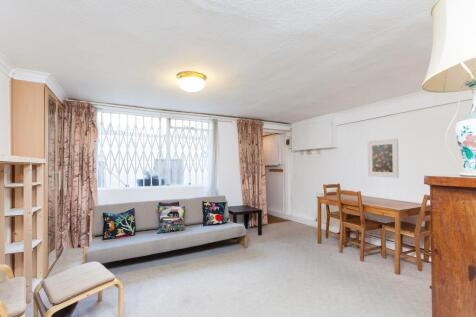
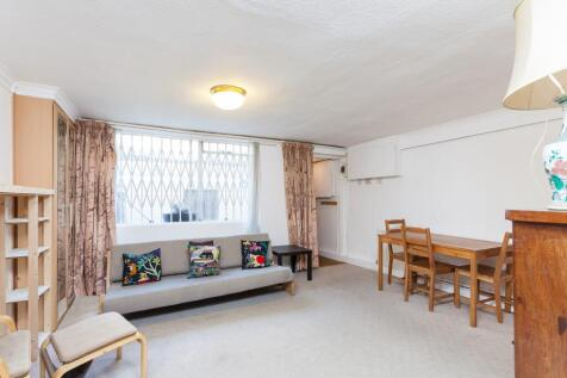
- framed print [367,138,400,179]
